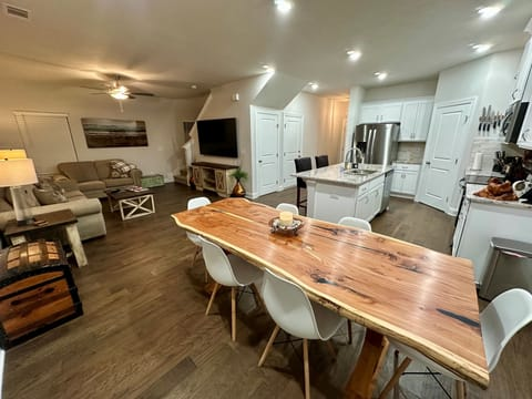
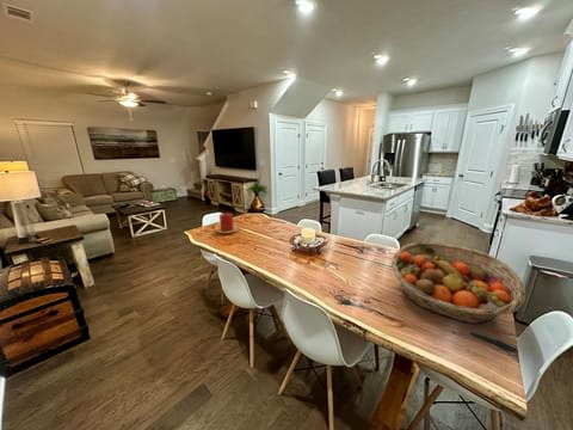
+ candle [215,211,239,234]
+ fruit basket [390,241,526,325]
